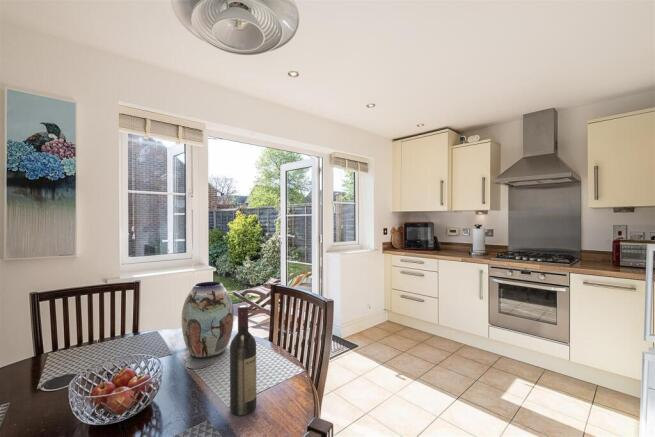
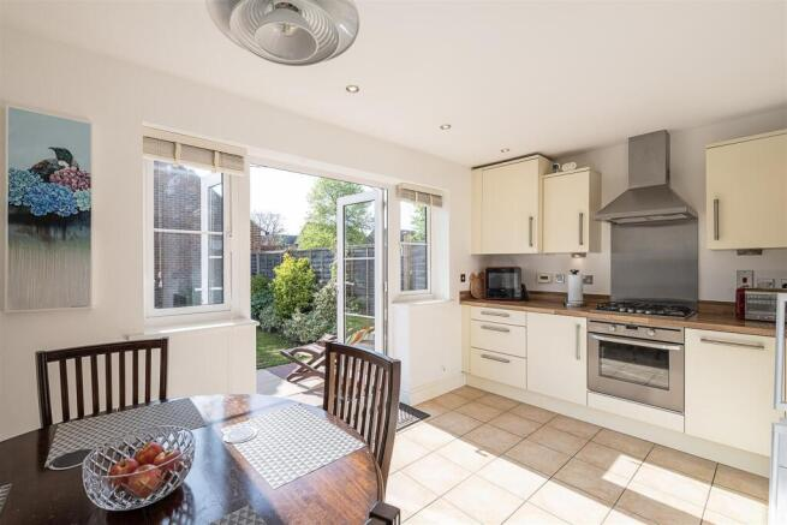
- wine bottle [229,304,257,417]
- vase [181,281,235,359]
